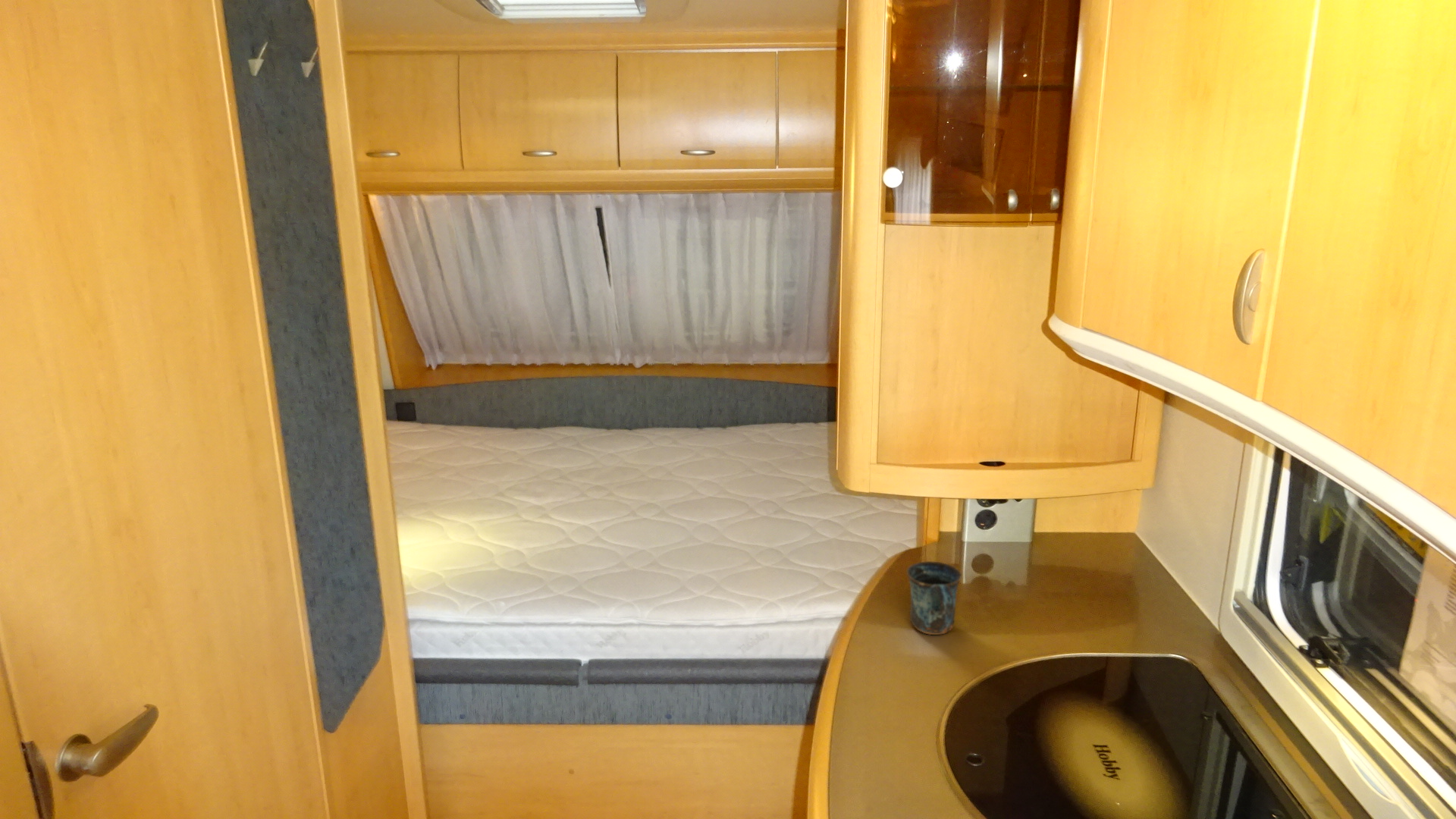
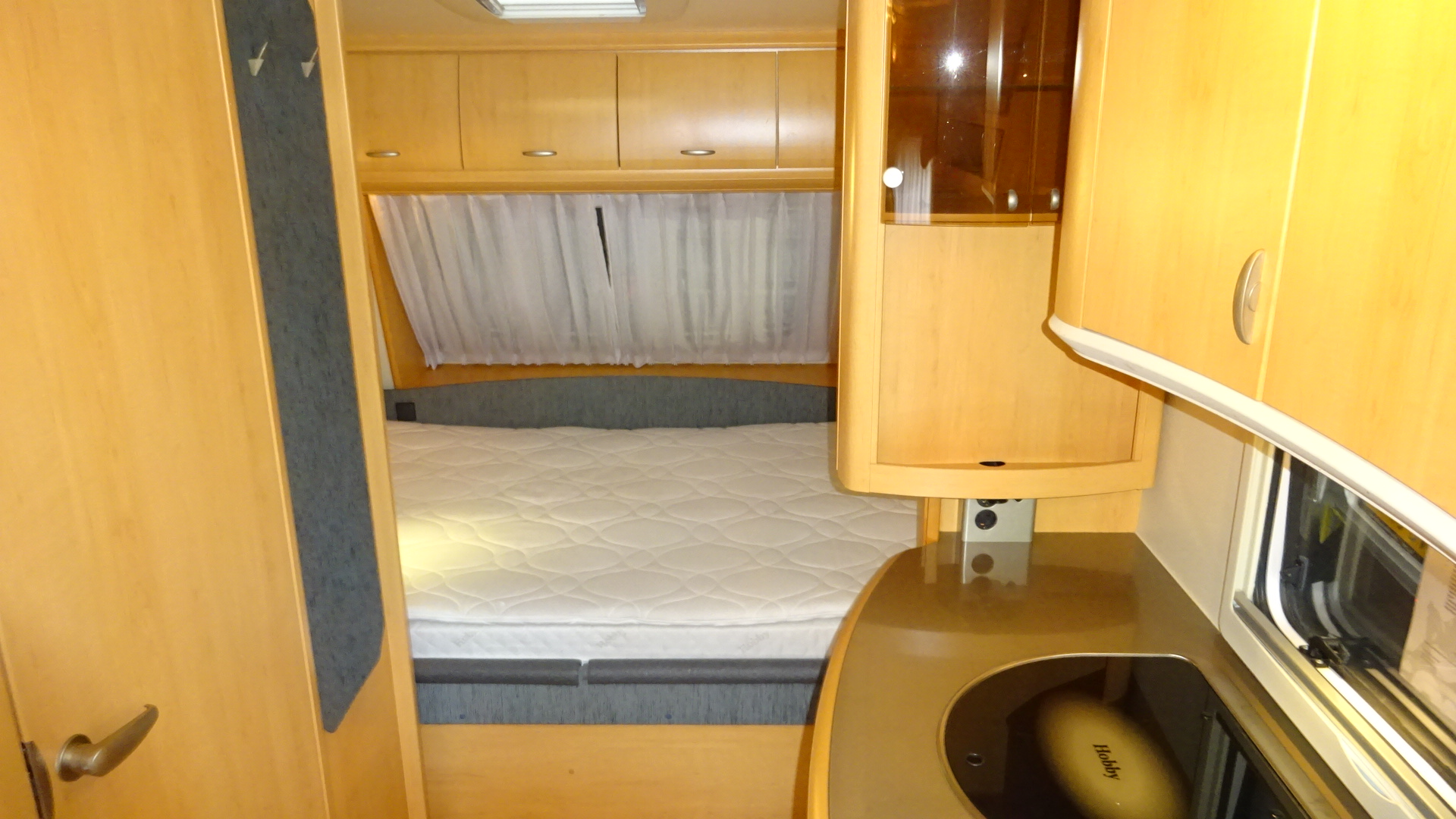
- mug [905,560,962,635]
